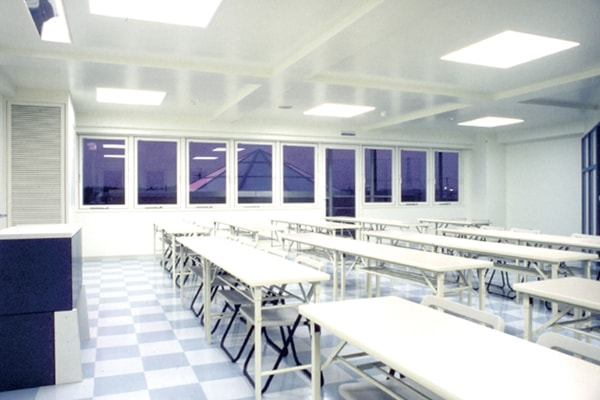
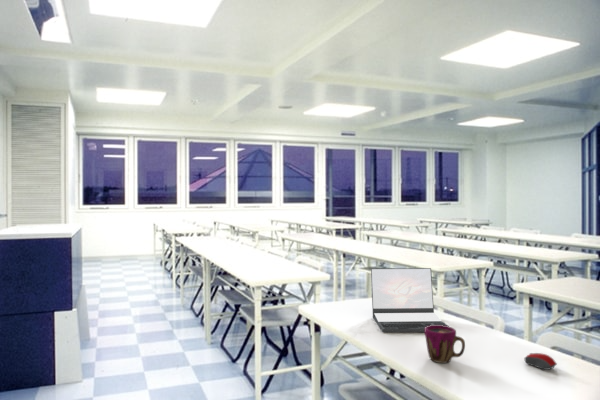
+ cup [424,325,466,364]
+ computer mouse [524,352,558,371]
+ laptop [370,267,450,333]
